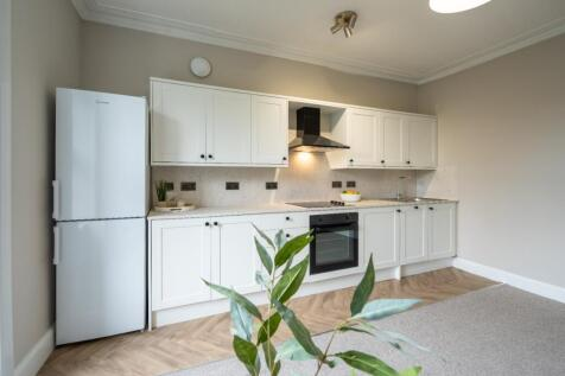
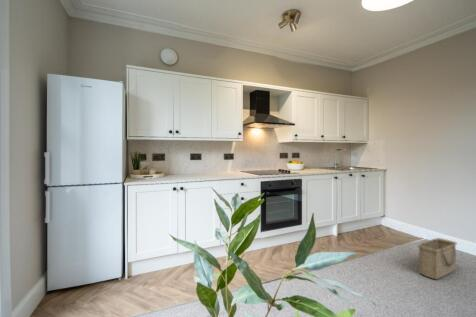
+ basket [417,237,458,280]
